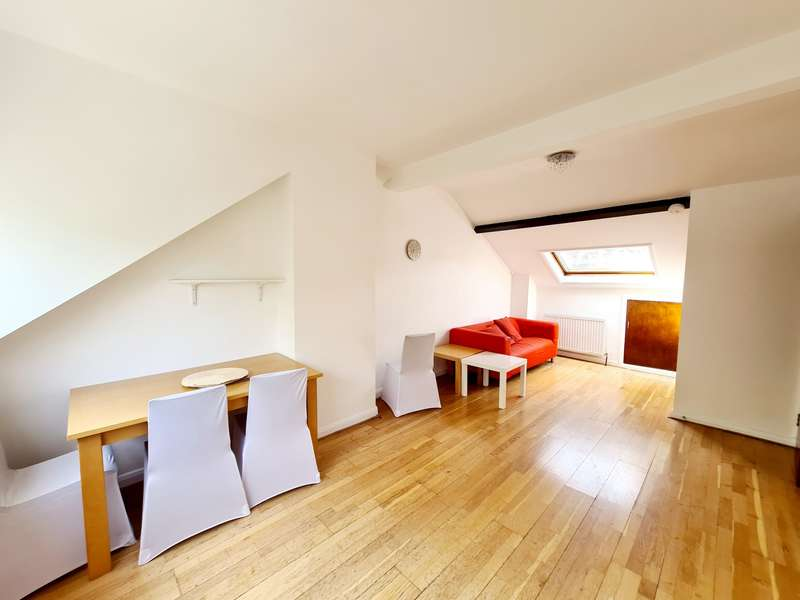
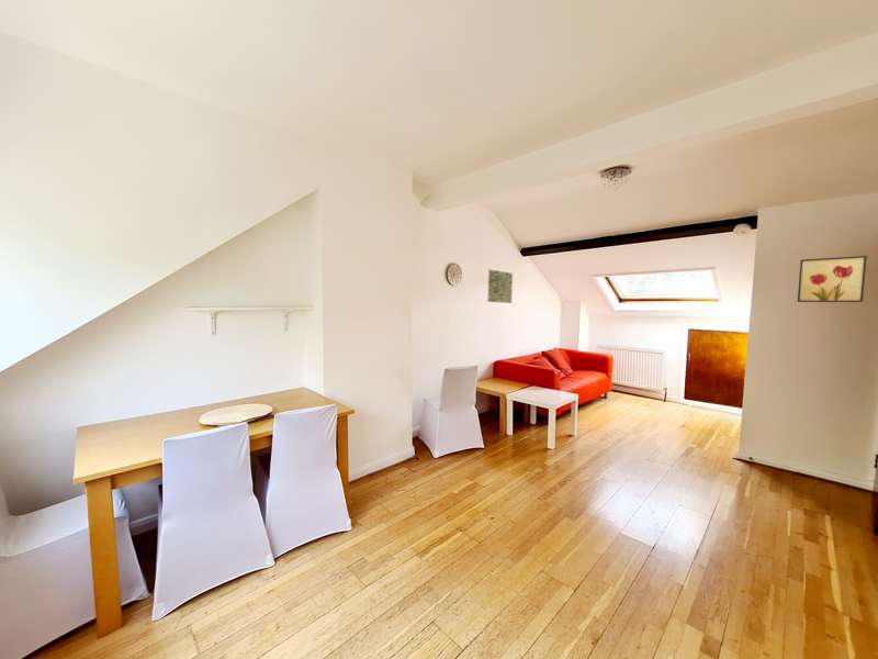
+ wall art [797,255,868,303]
+ wall art [486,268,514,304]
